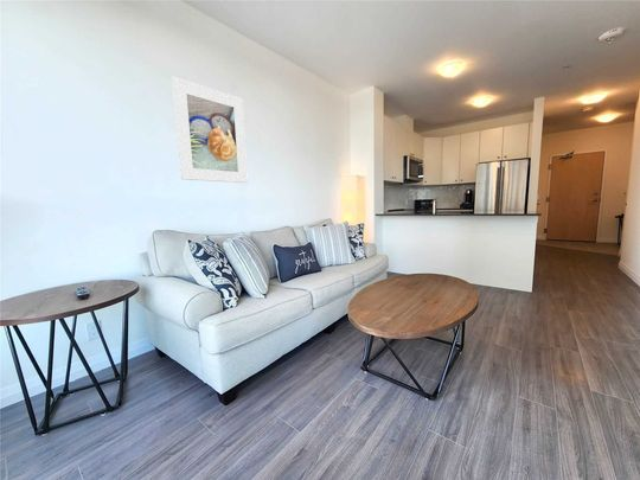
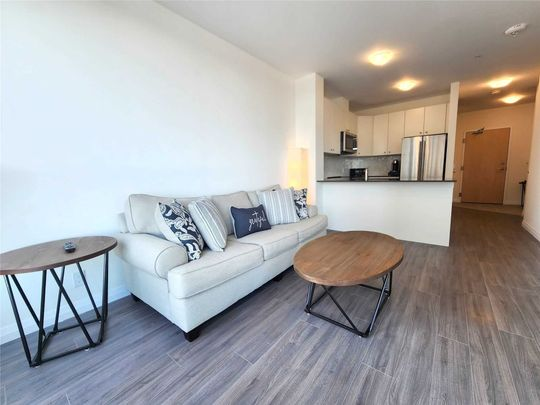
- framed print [171,76,249,184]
